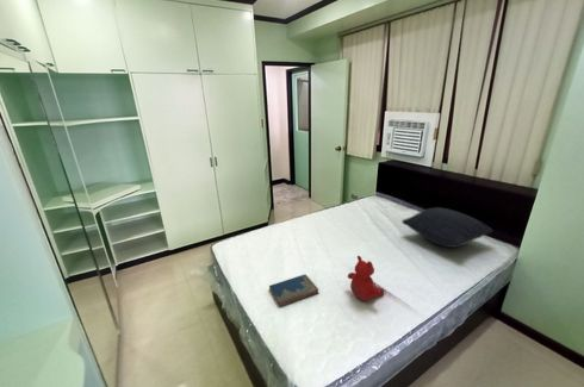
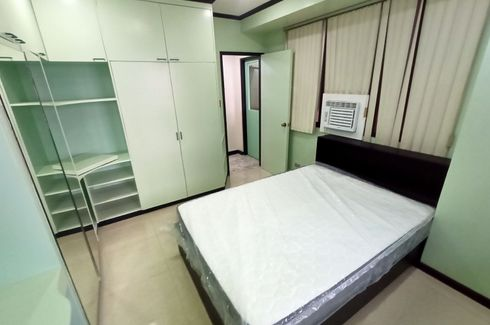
- pillow [400,206,493,249]
- hardcover book [268,273,319,308]
- stuffed bear [347,255,385,302]
